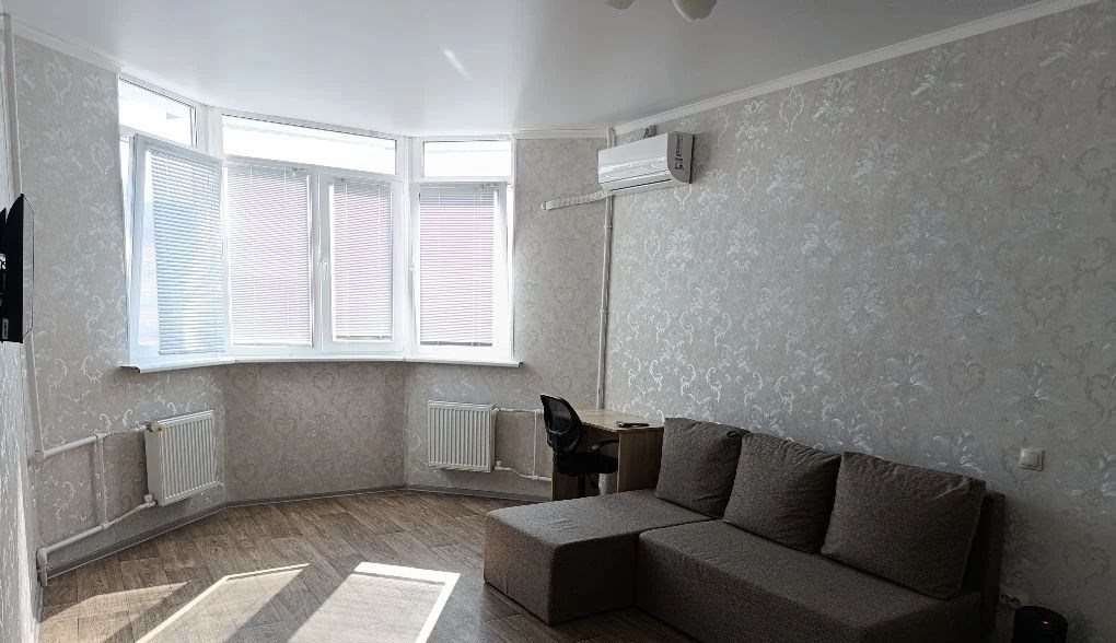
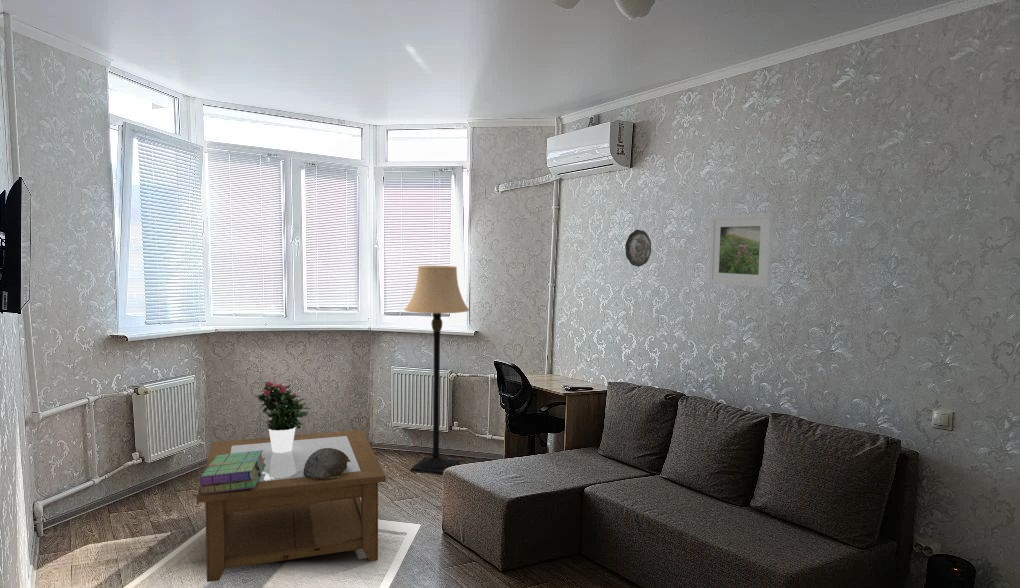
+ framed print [708,212,775,289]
+ coffee table [196,429,387,583]
+ potted flower [253,380,311,453]
+ decorative plate [624,229,652,268]
+ stack of books [198,450,266,495]
+ decorative bowl [303,448,351,480]
+ lamp [403,265,470,476]
